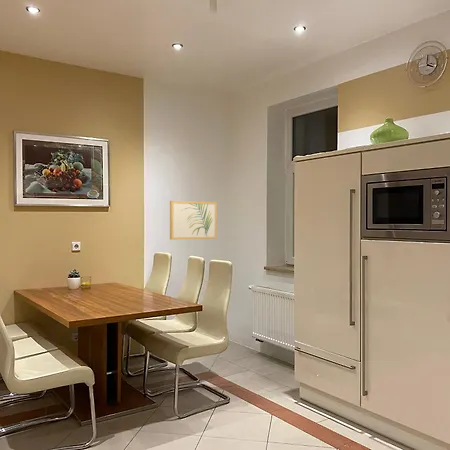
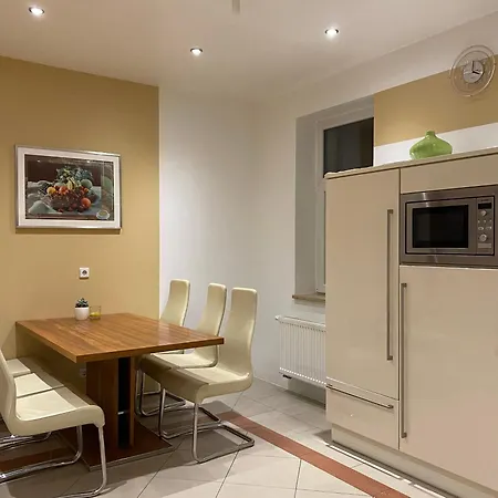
- wall art [169,200,218,241]
